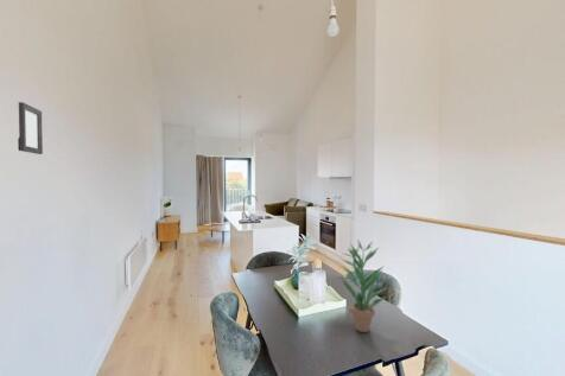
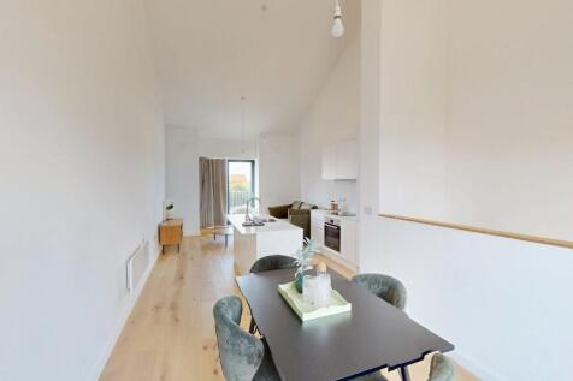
- picture frame [17,101,44,155]
- potted plant [339,238,389,333]
